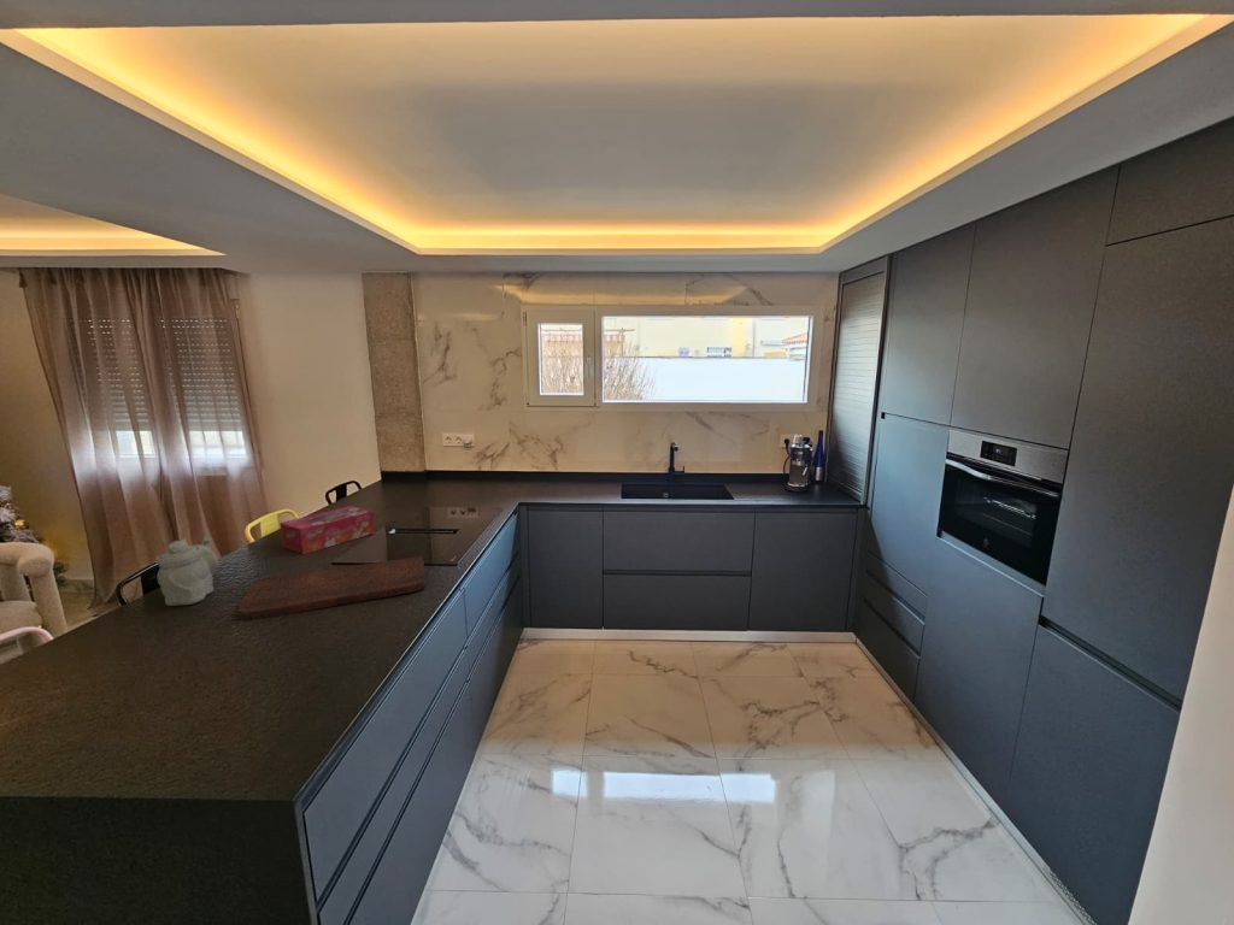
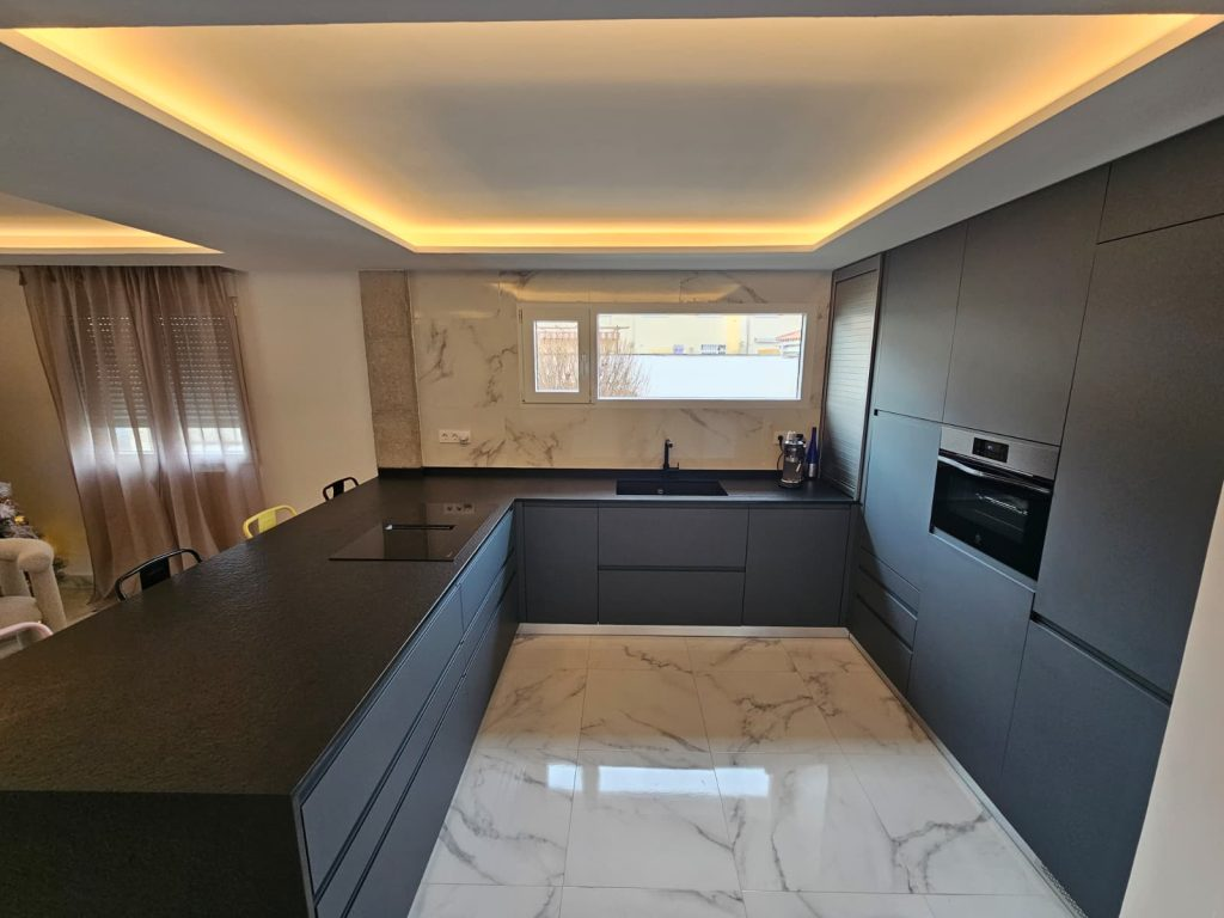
- cutting board [237,555,428,621]
- tissue box [278,505,376,555]
- teapot [154,536,219,607]
